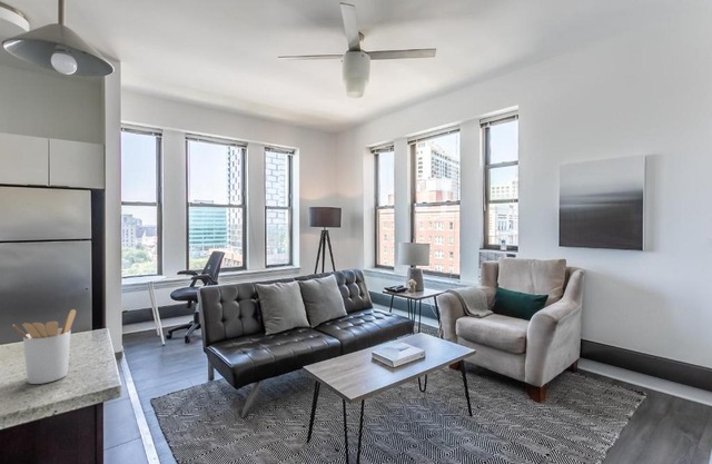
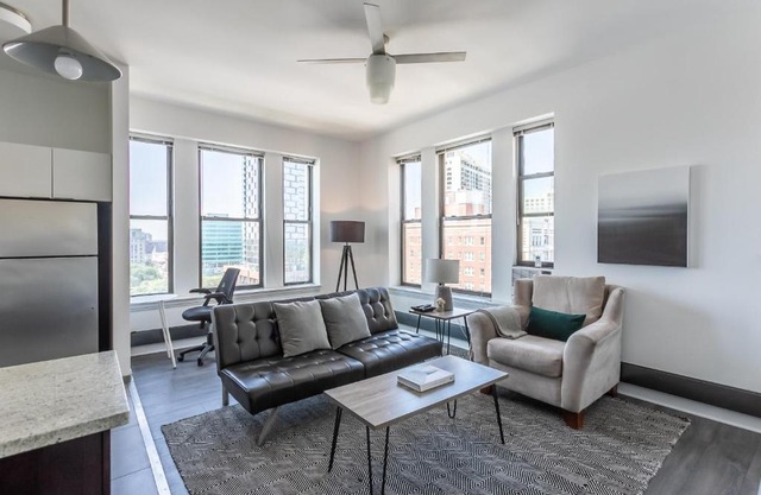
- utensil holder [11,308,77,385]
